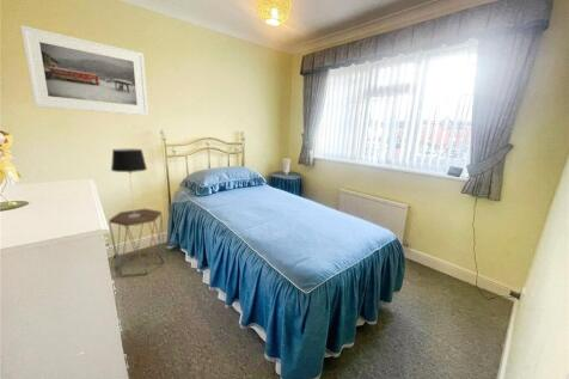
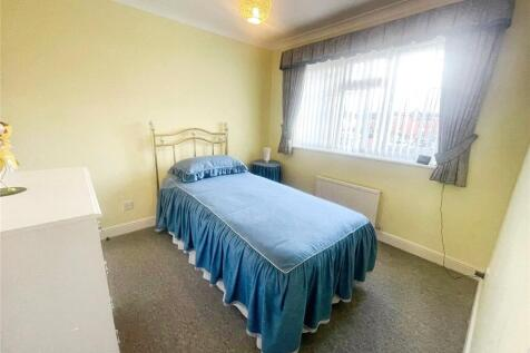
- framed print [19,24,149,117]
- side table [108,208,166,277]
- table lamp [110,147,148,218]
